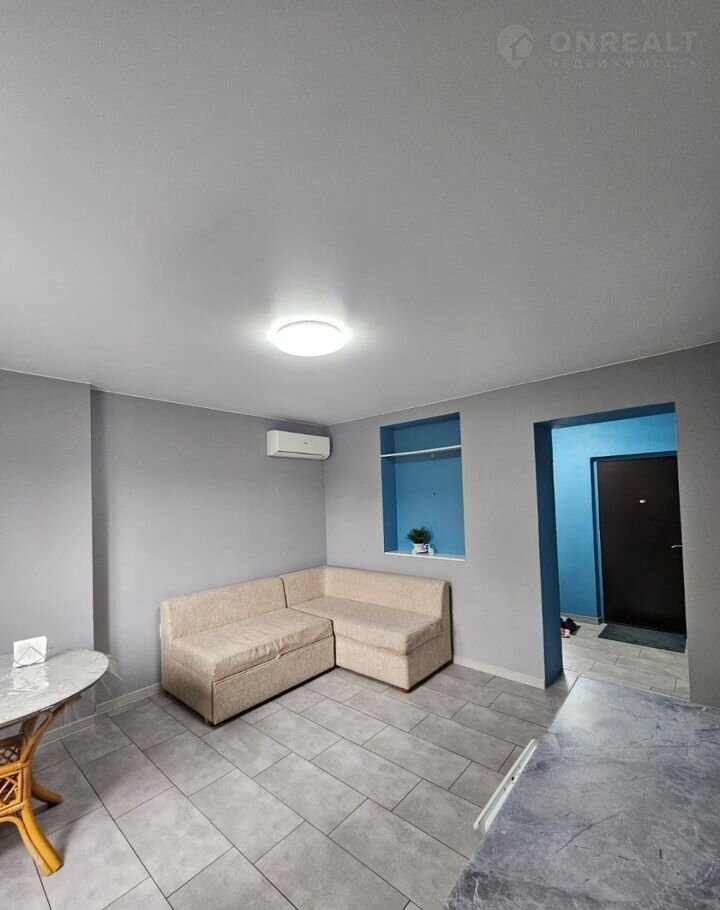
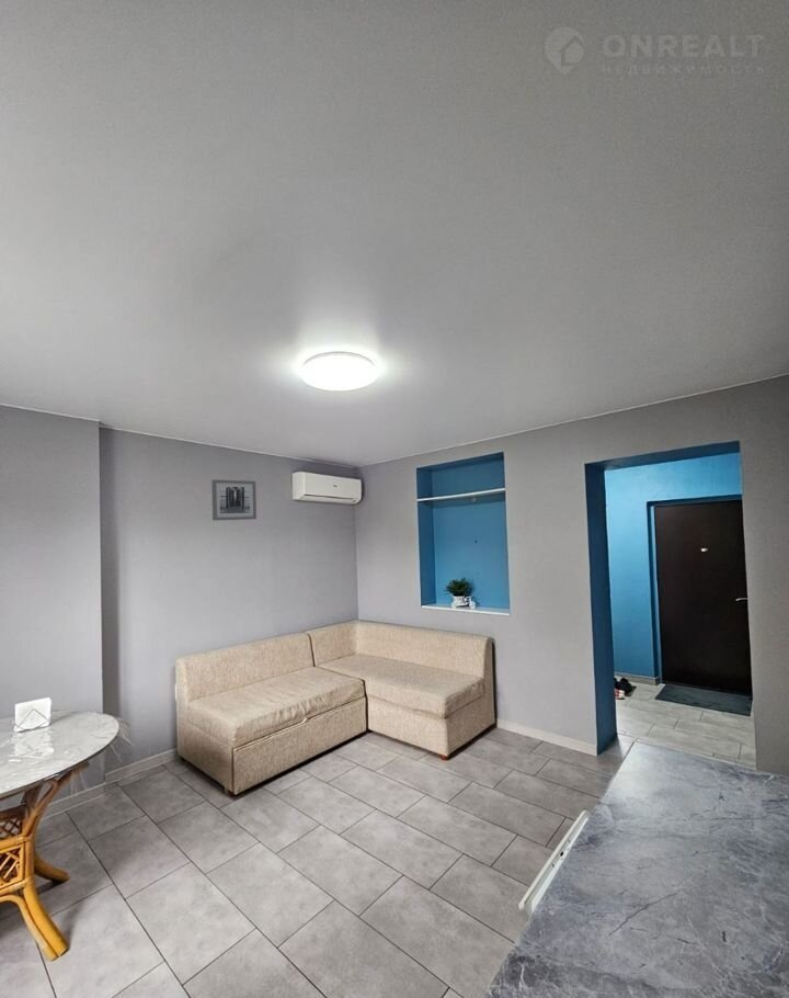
+ wall art [210,479,258,521]
